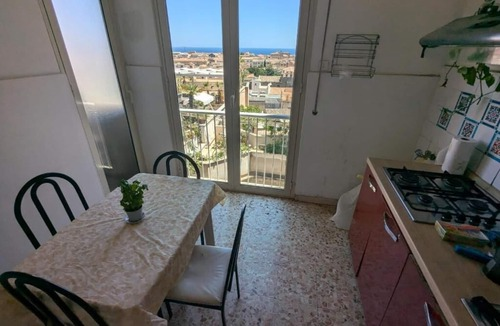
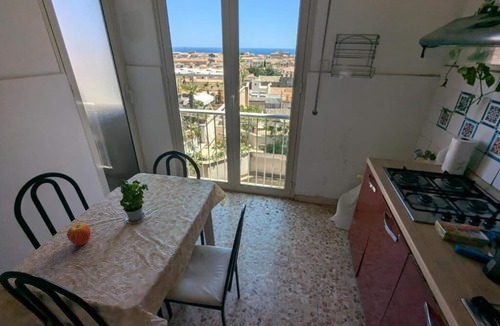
+ fruit [66,222,92,246]
